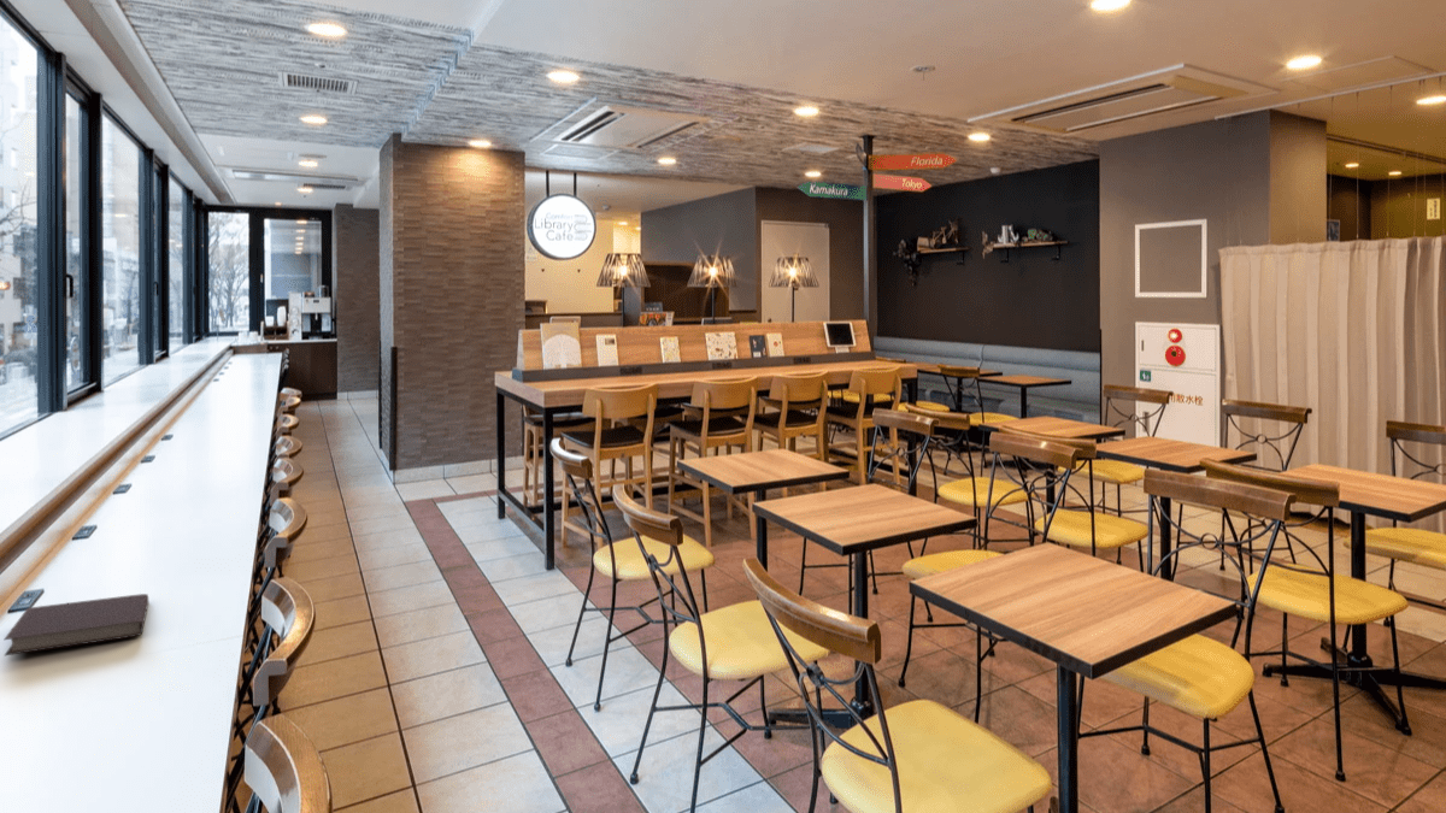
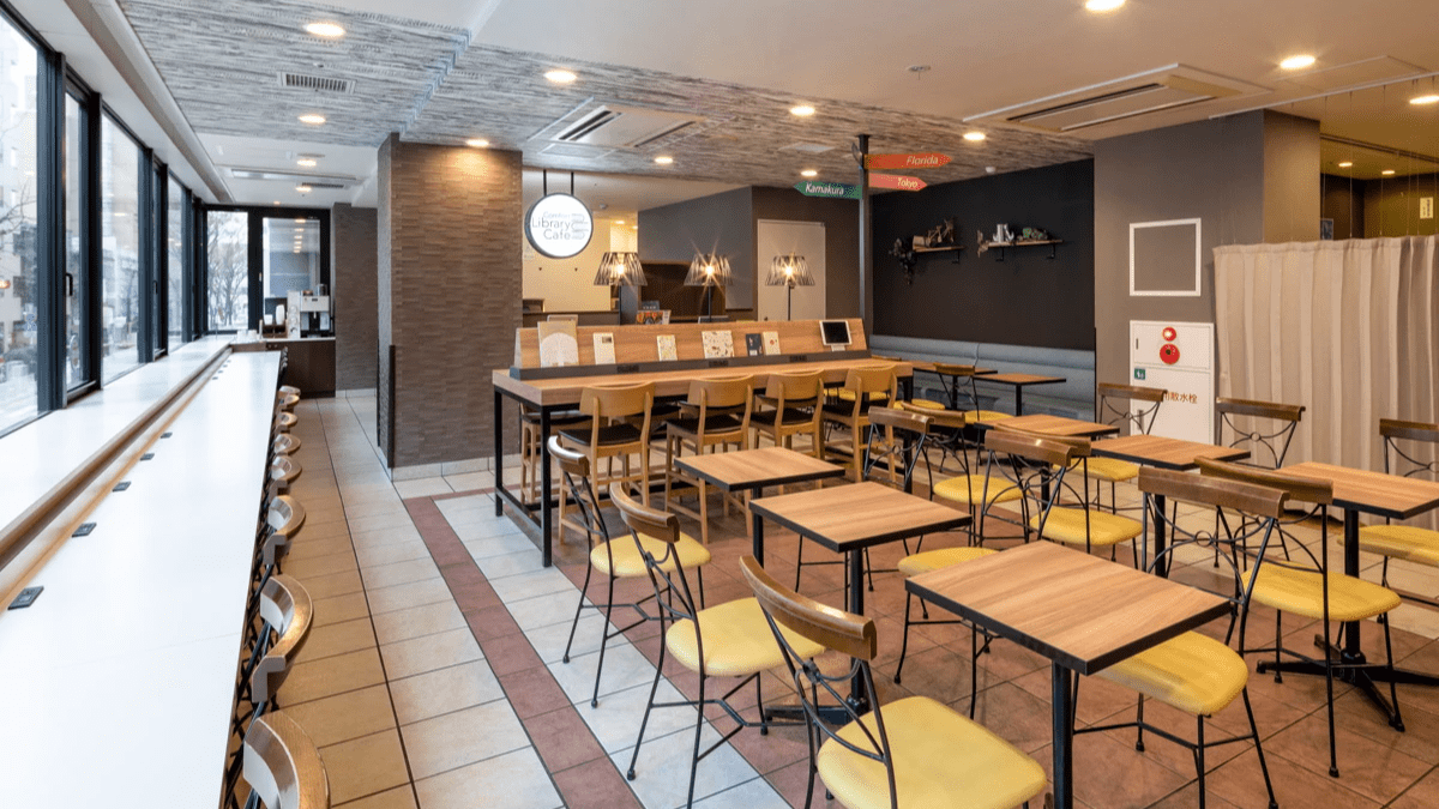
- notebook [2,593,149,656]
